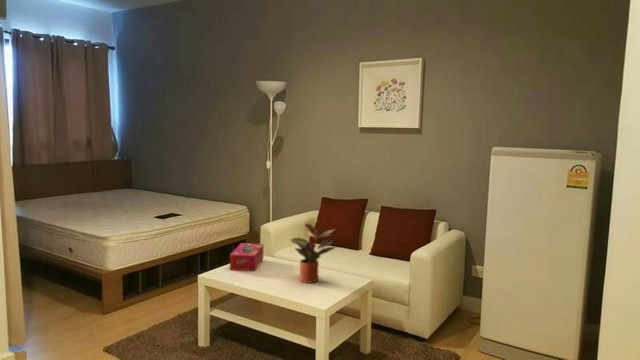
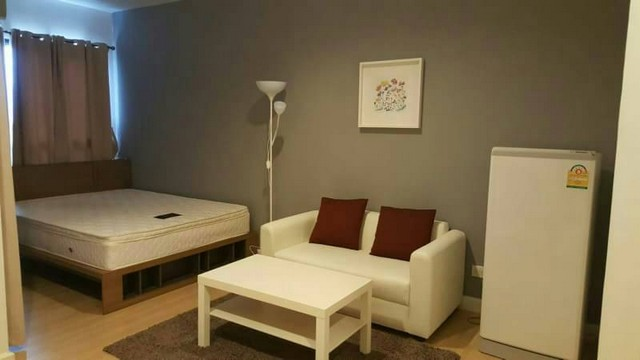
- potted plant [289,222,337,284]
- tissue box [229,242,265,272]
